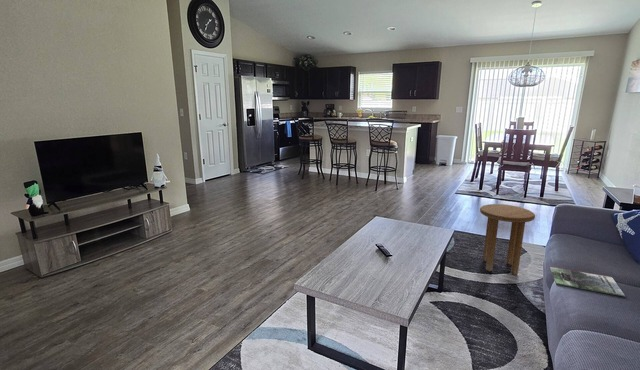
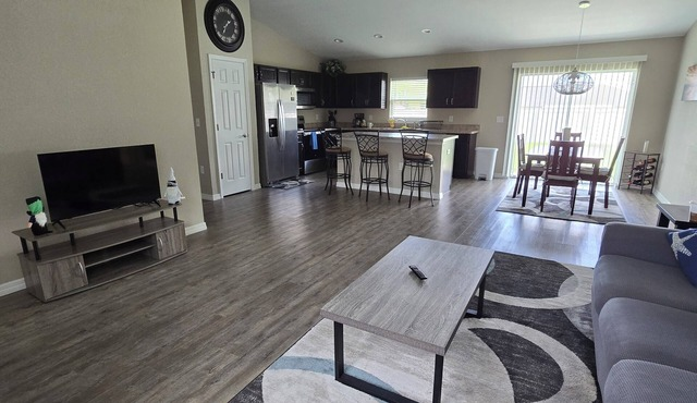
- side table [479,203,536,276]
- magazine [549,266,626,298]
